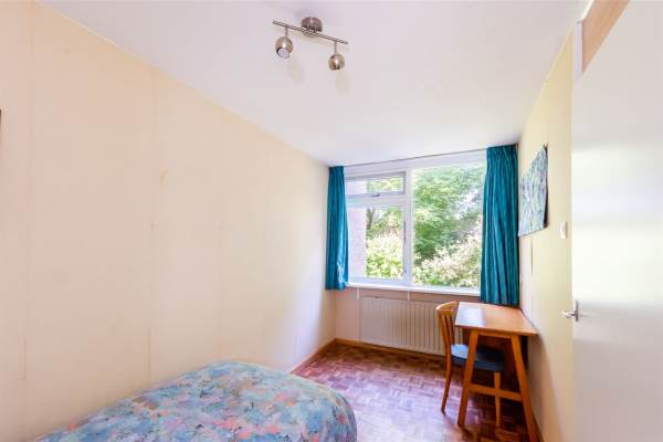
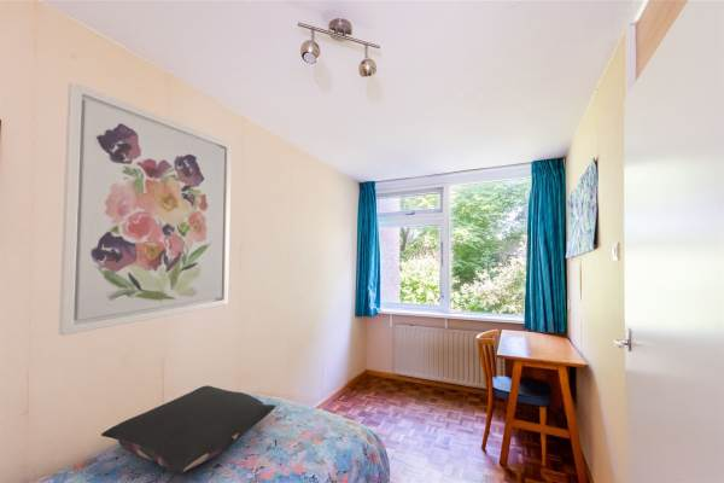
+ wall art [58,81,233,337]
+ pillow [100,384,276,477]
